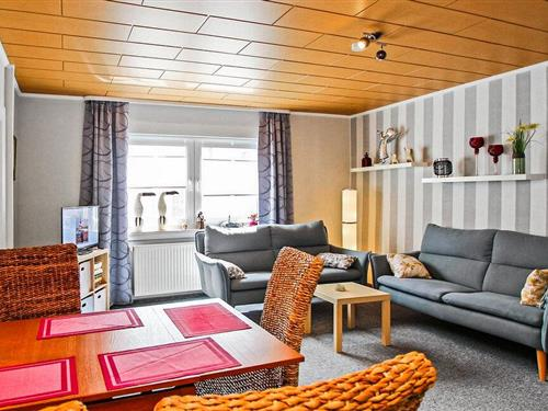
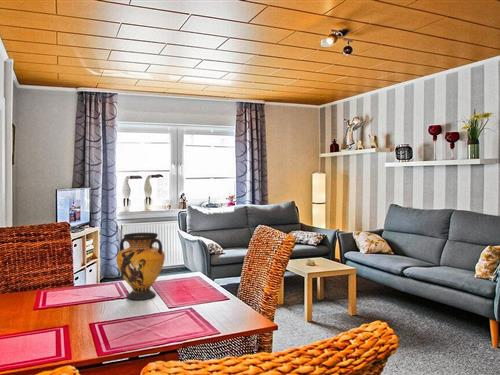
+ vase [116,232,166,301]
